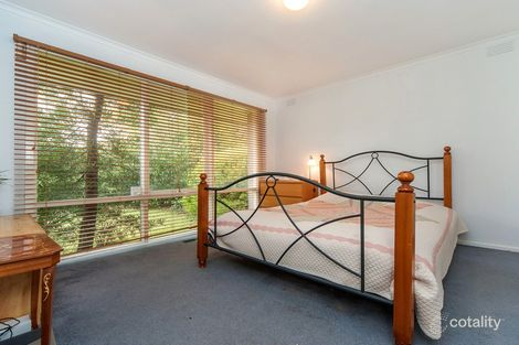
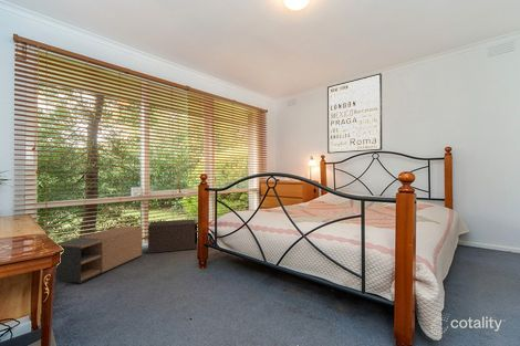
+ storage bench [54,218,198,284]
+ wall art [326,72,383,155]
